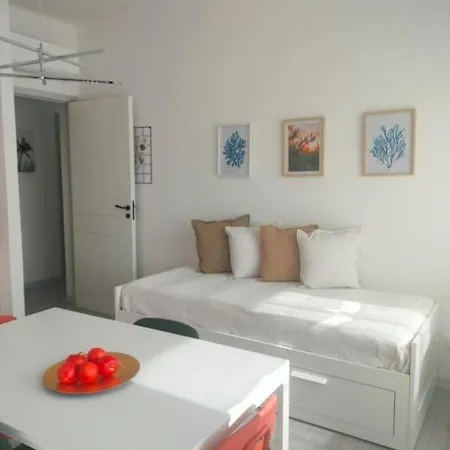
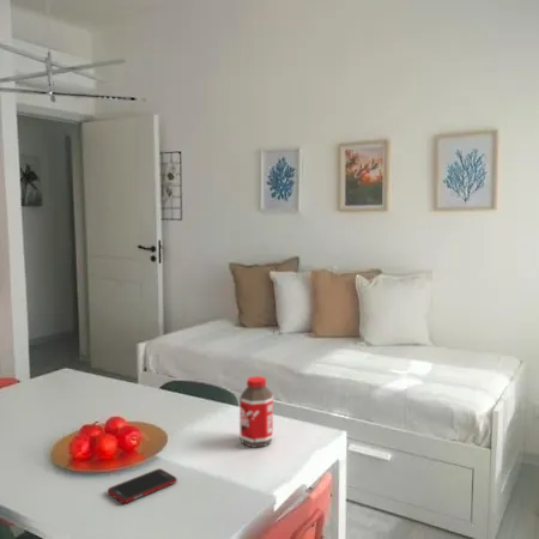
+ cell phone [107,467,178,504]
+ bottle [238,375,274,449]
